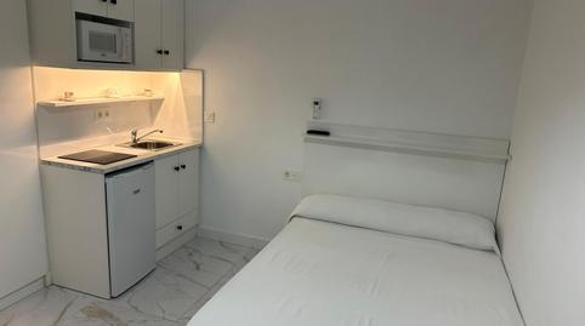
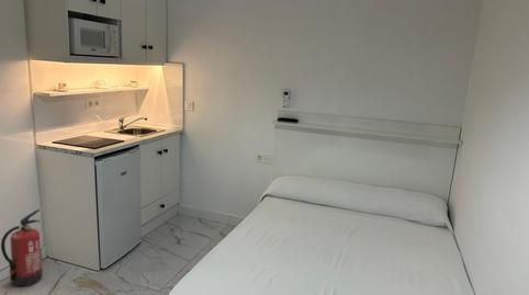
+ fire extinguisher [0,208,43,287]
